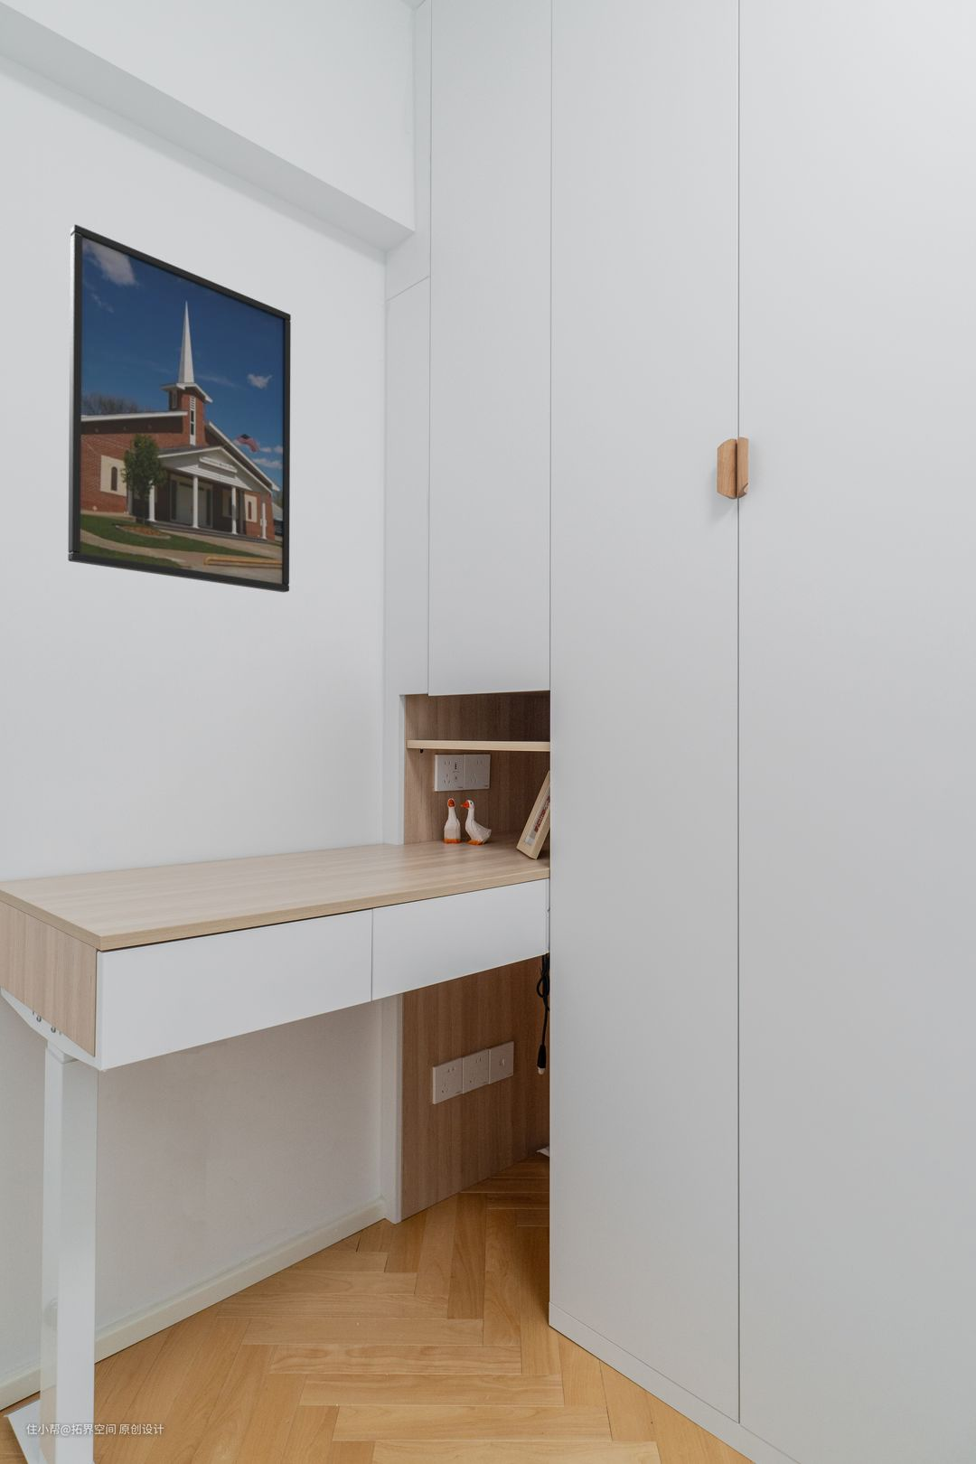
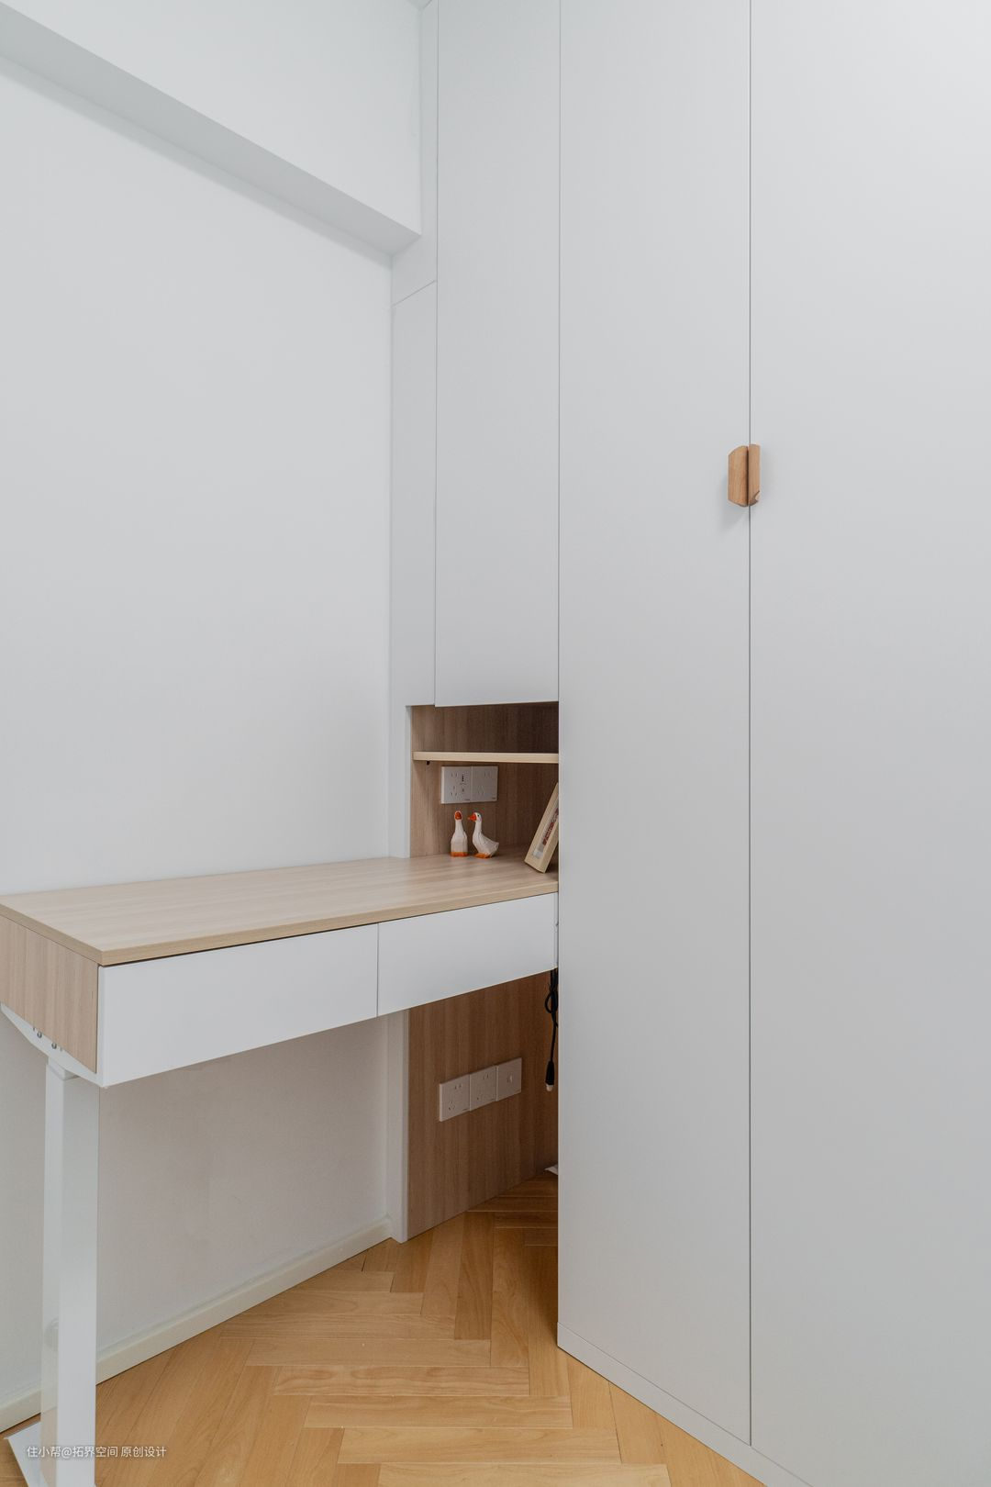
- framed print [66,223,292,593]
